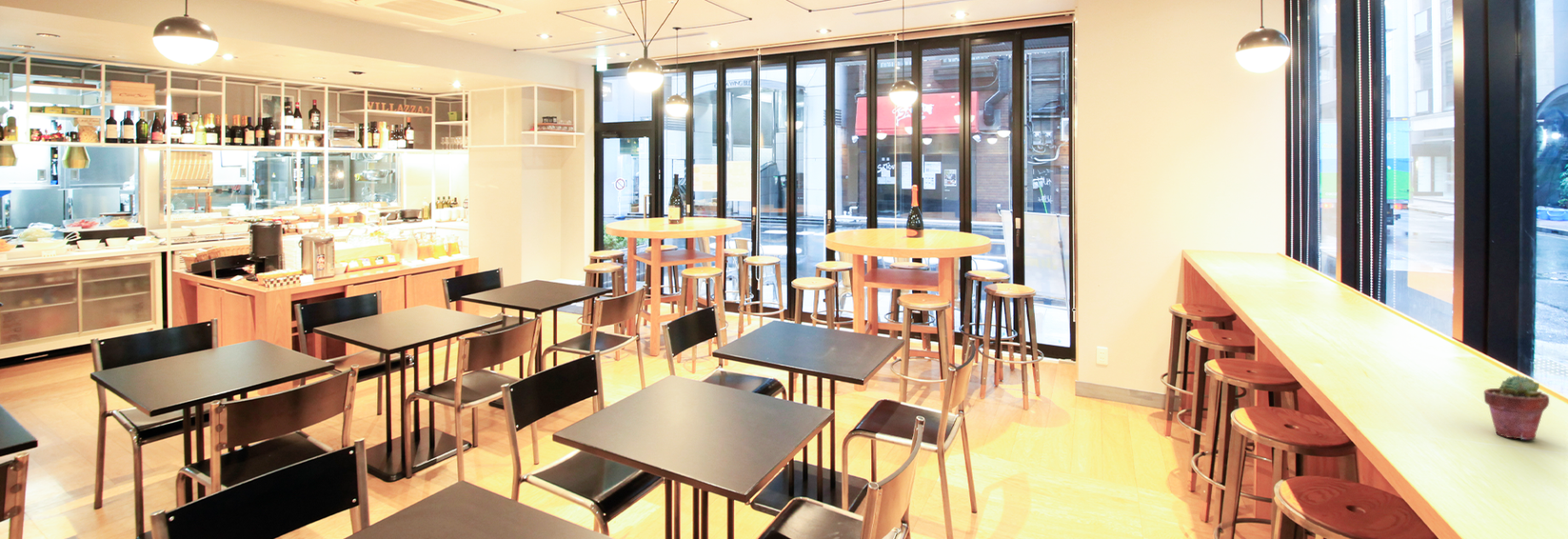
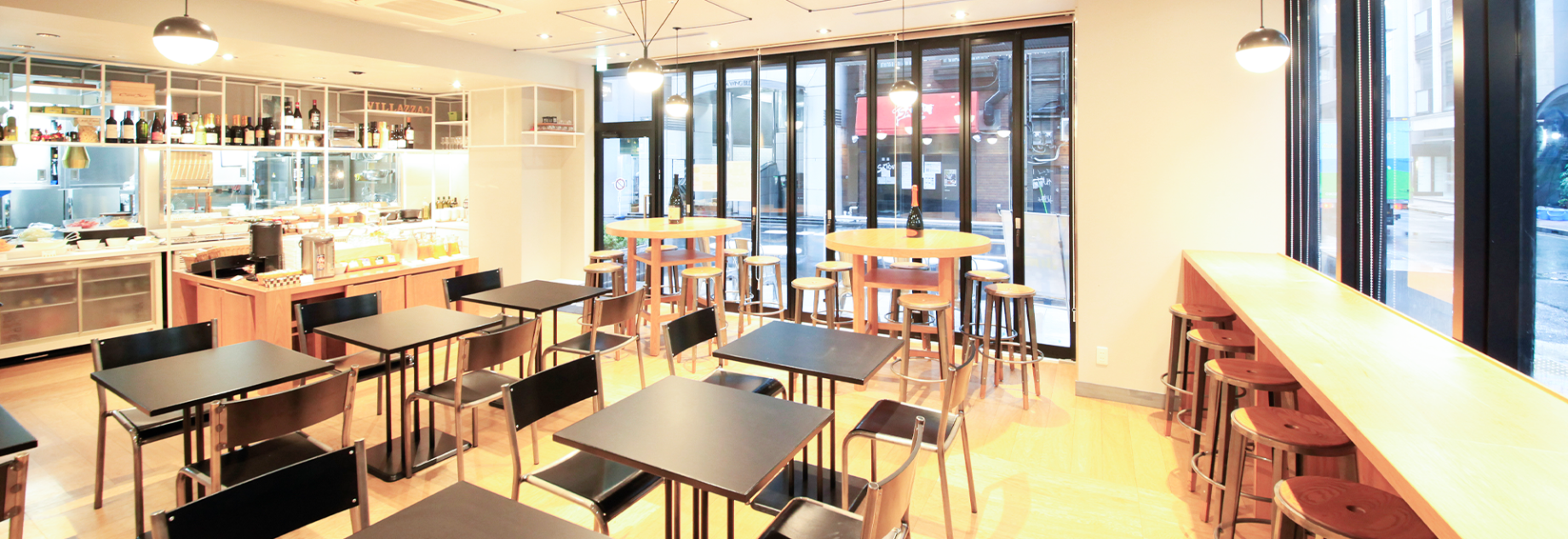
- potted succulent [1483,374,1550,440]
